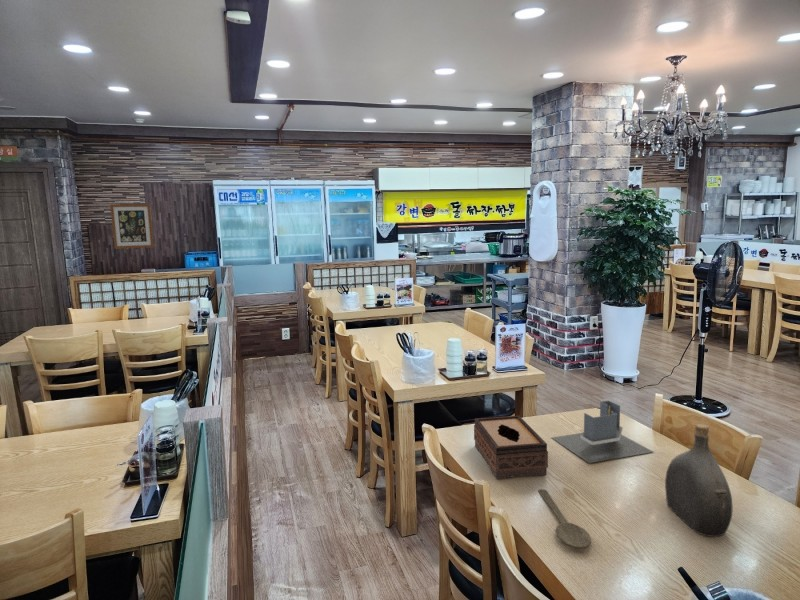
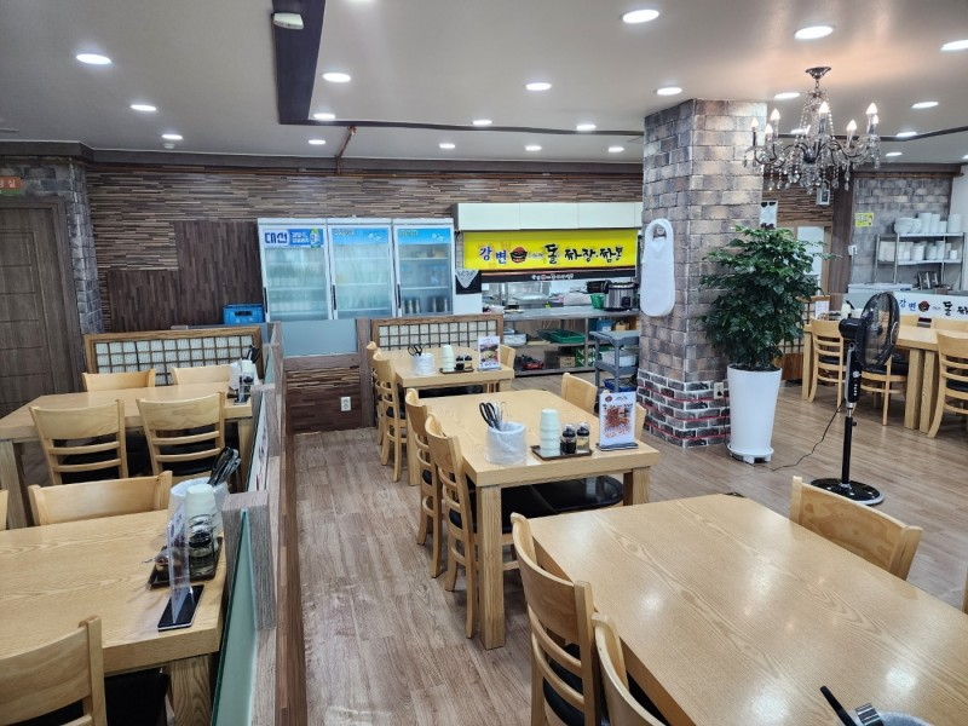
- utensil holder [551,399,654,464]
- wooden spoon [537,488,592,549]
- tissue box [473,415,549,480]
- wall art [109,203,155,250]
- water jug [664,423,733,538]
